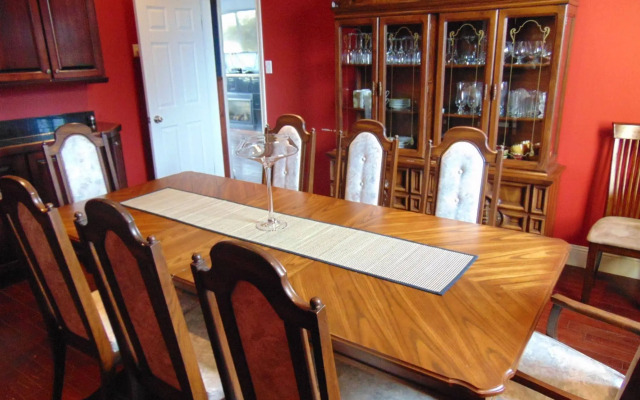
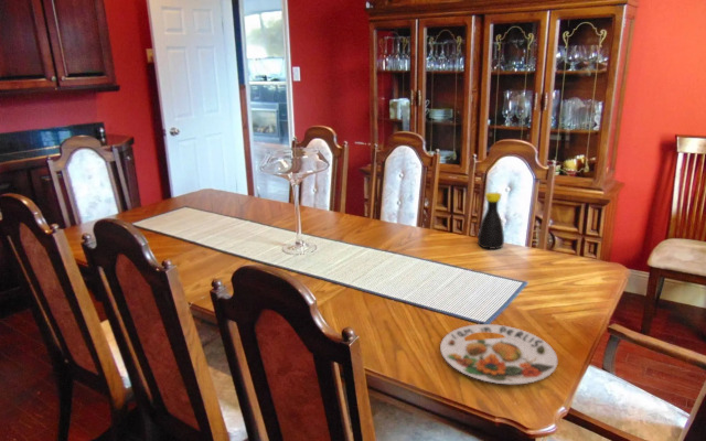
+ bottle [477,191,505,250]
+ plate [439,323,558,385]
